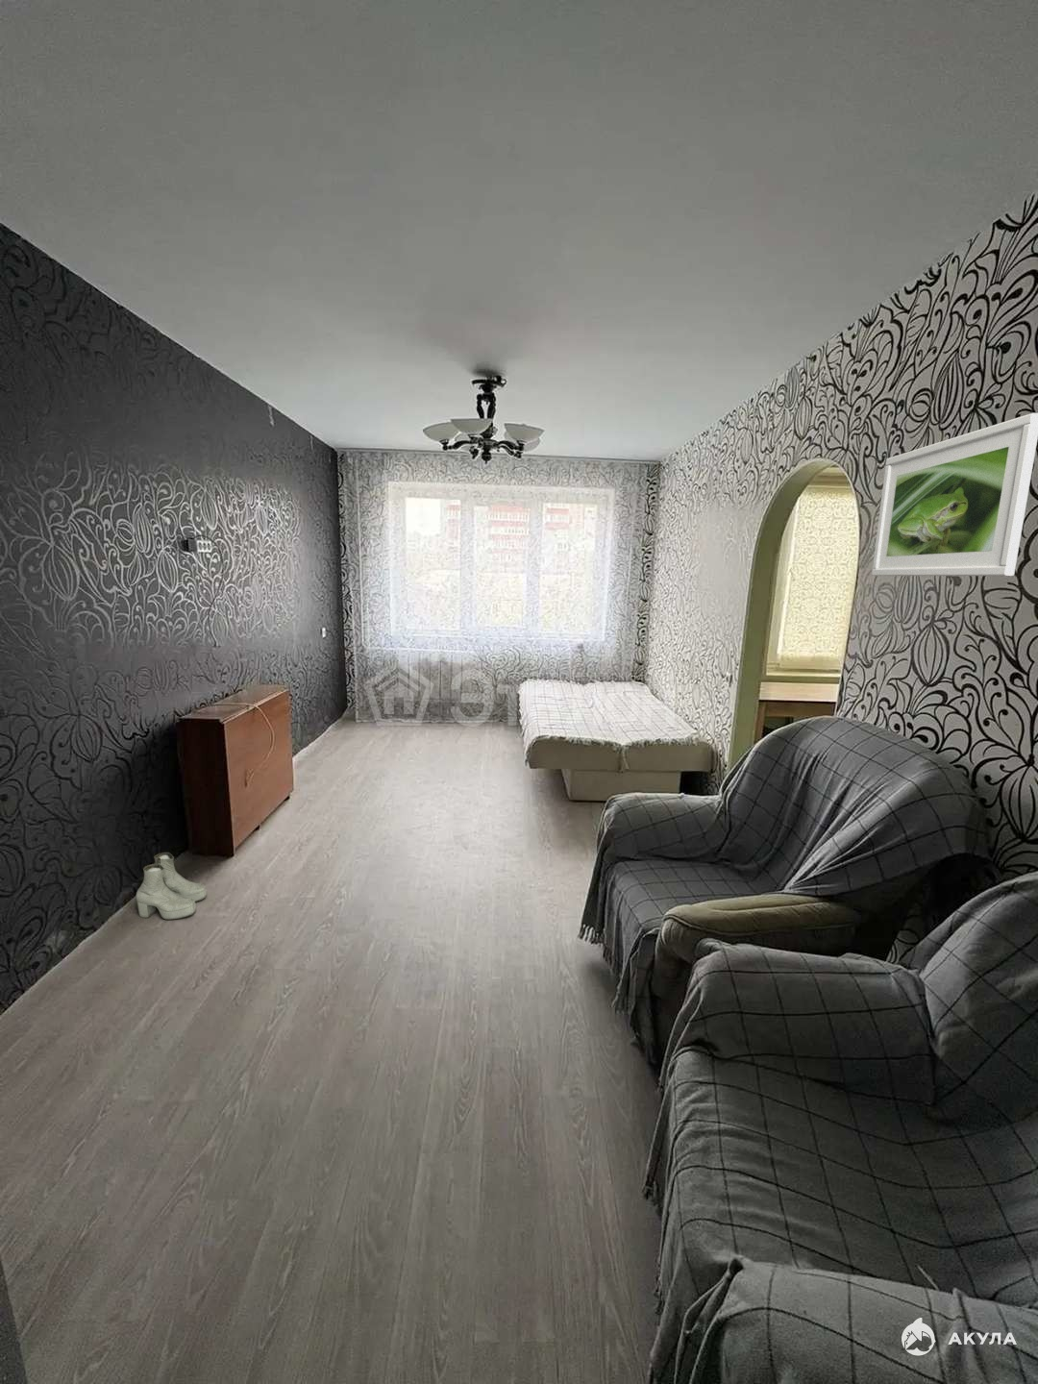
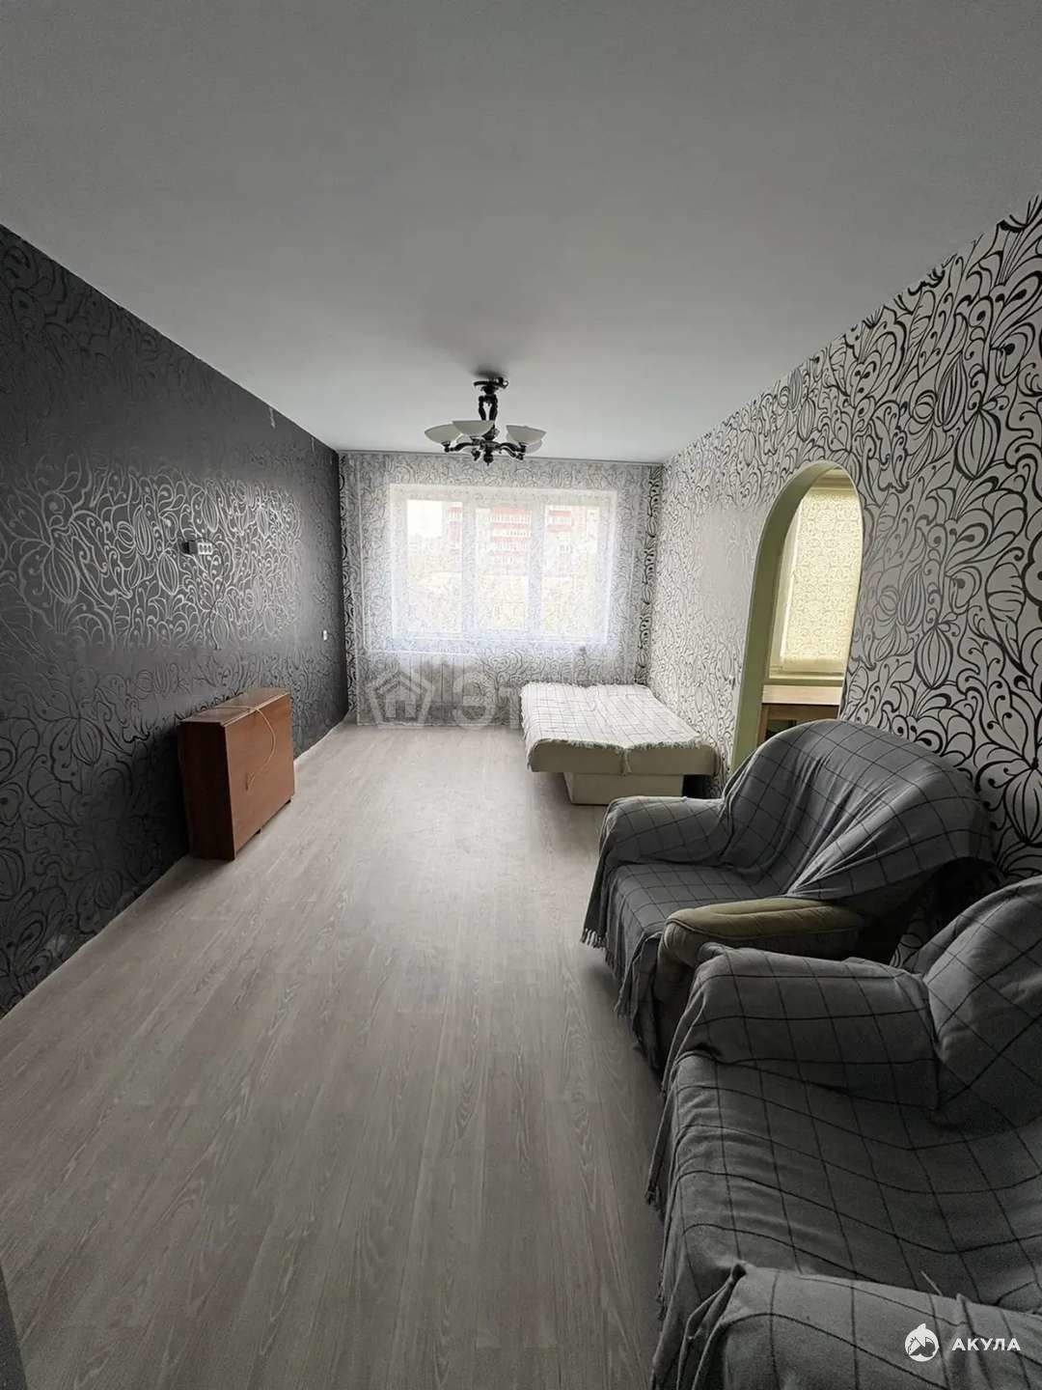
- boots [135,851,207,921]
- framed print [871,412,1038,576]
